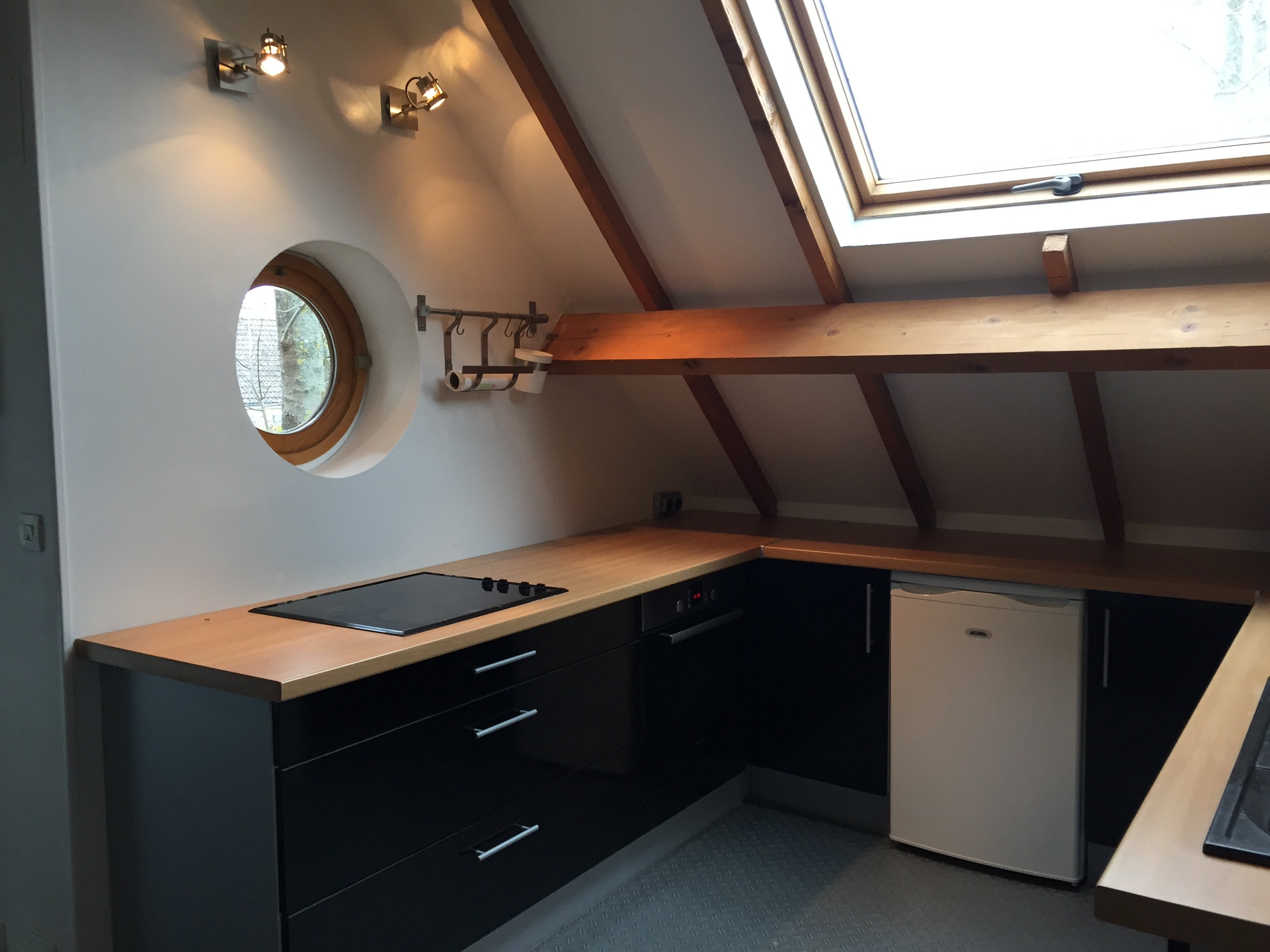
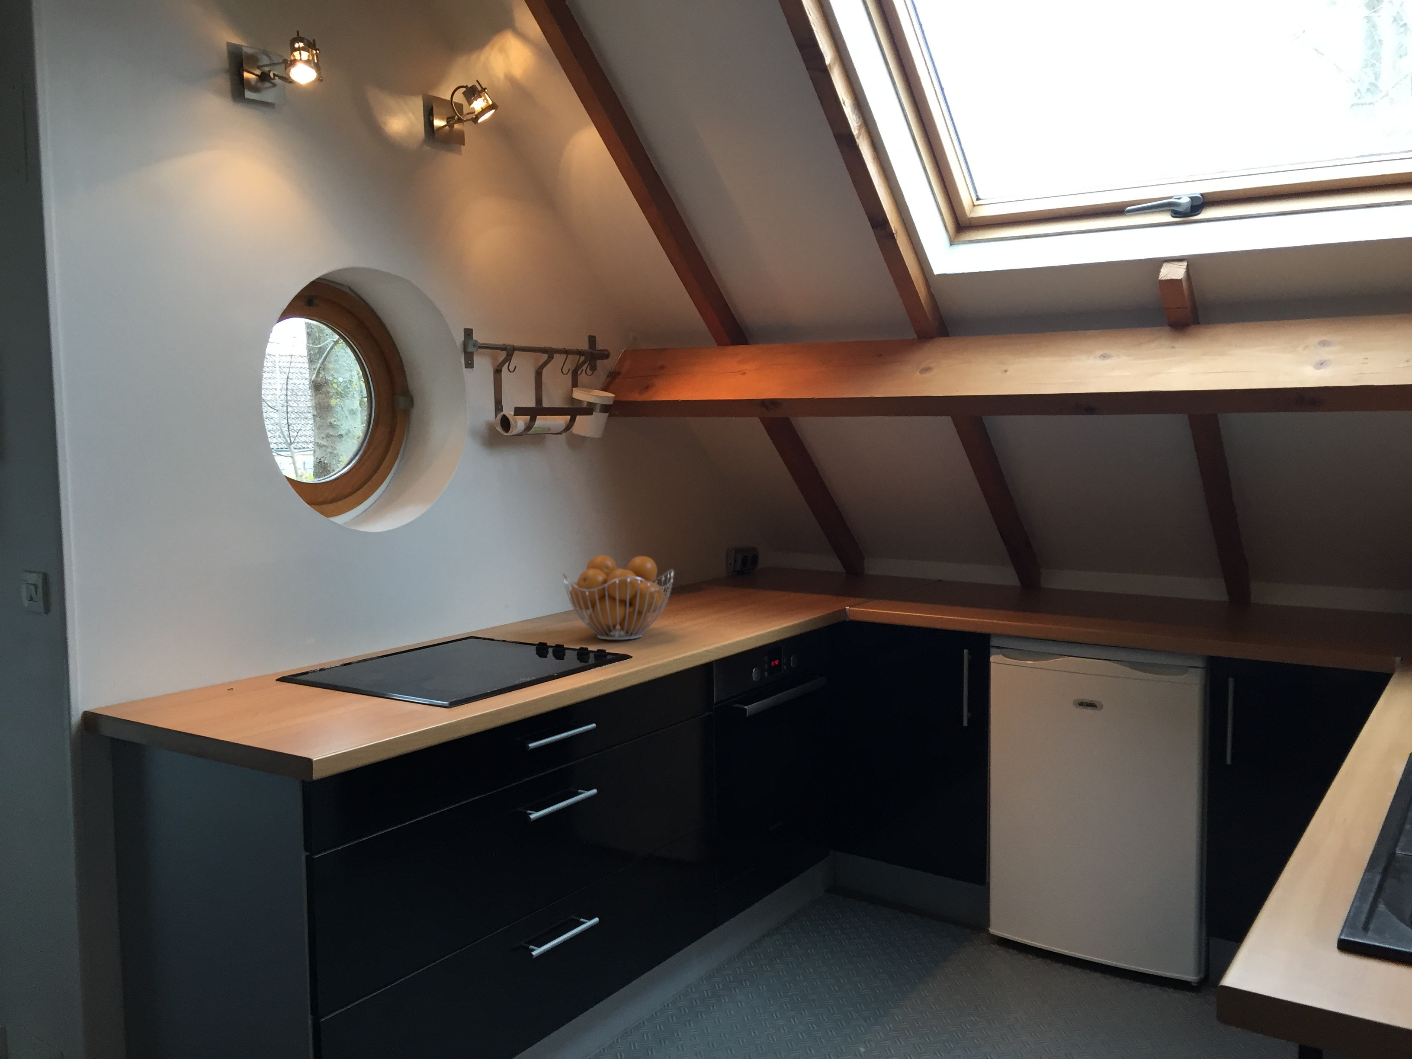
+ fruit basket [561,555,675,641]
